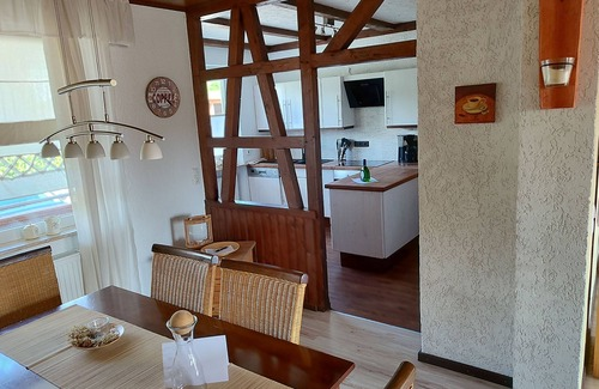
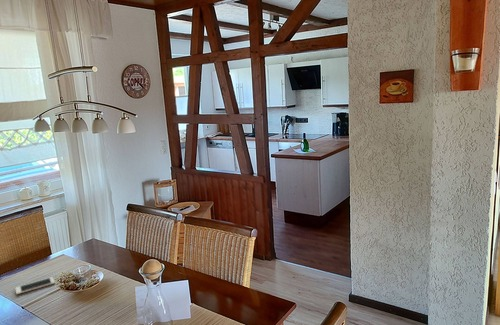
+ cell phone [14,276,56,295]
